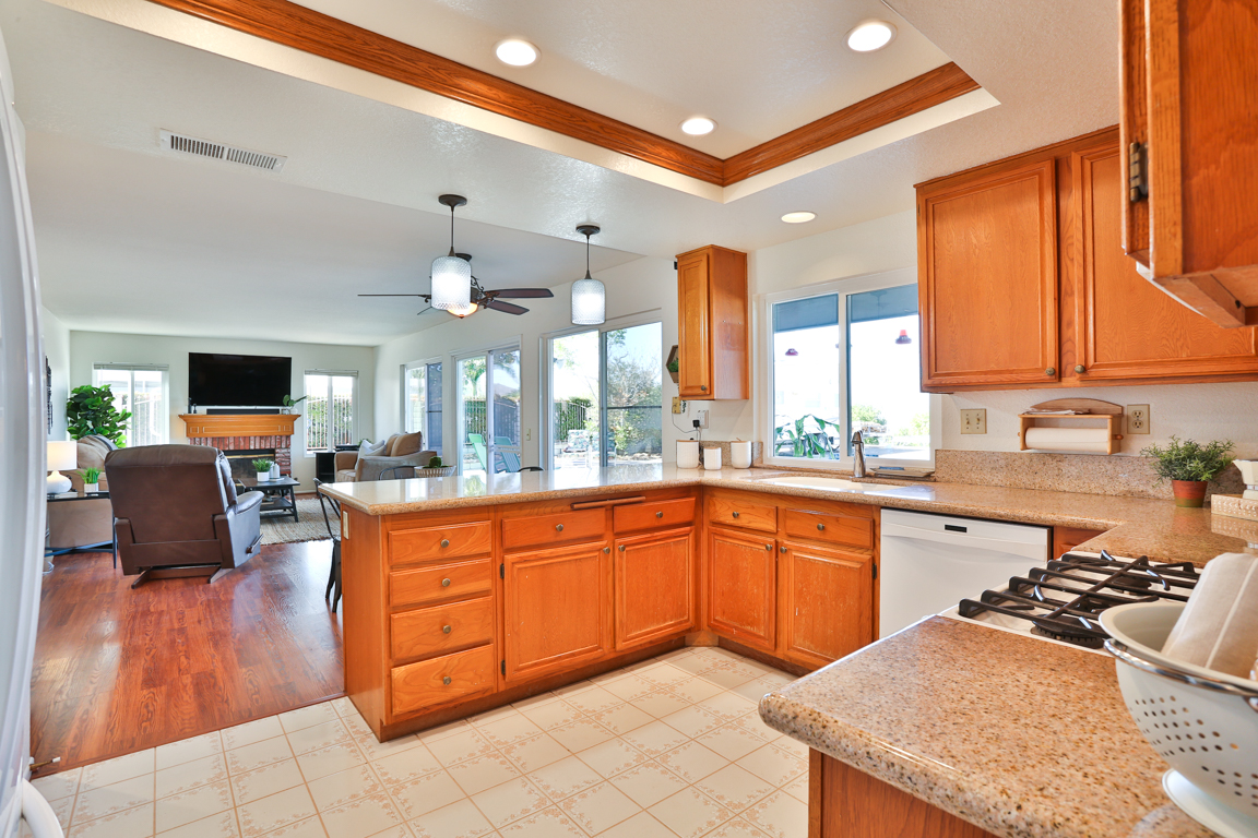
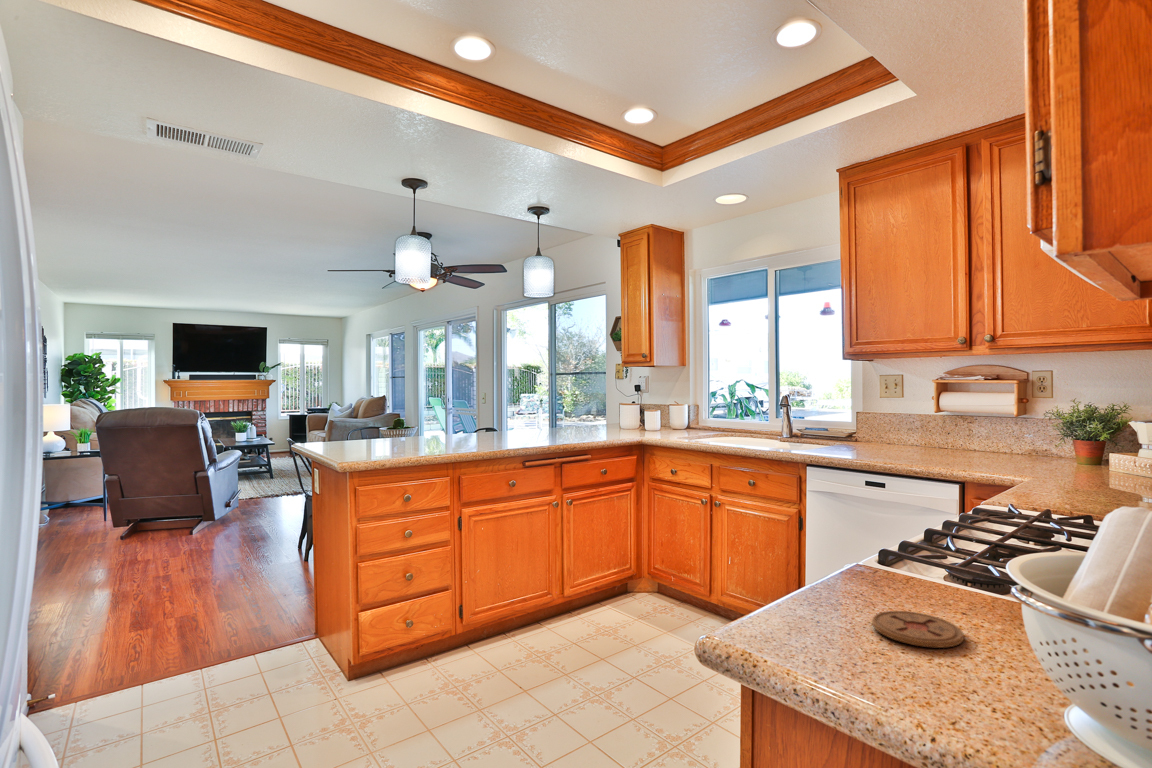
+ coaster [871,610,965,649]
